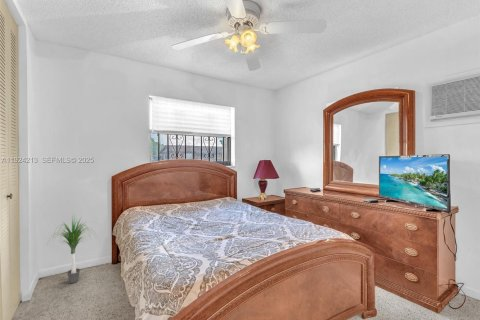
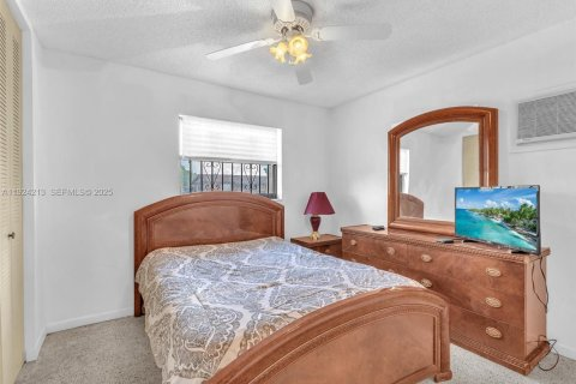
- potted plant [46,214,99,284]
